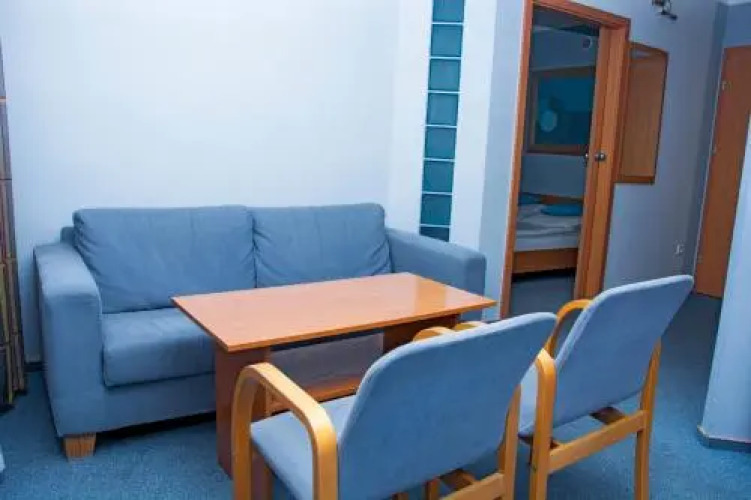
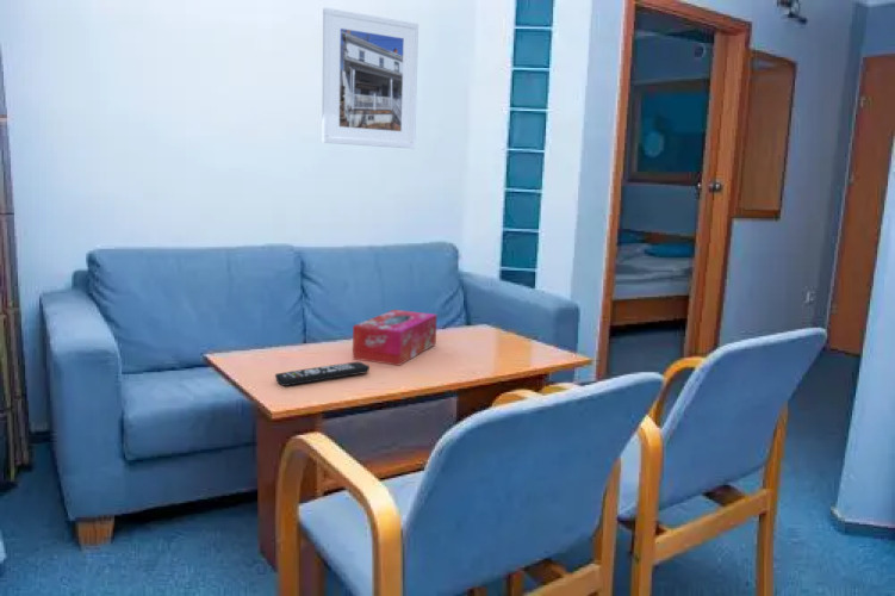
+ remote control [274,361,371,387]
+ tissue box [352,309,439,367]
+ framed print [321,6,419,149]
